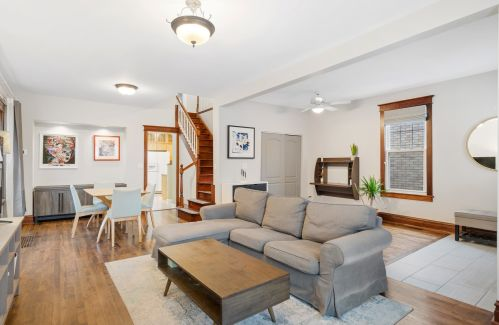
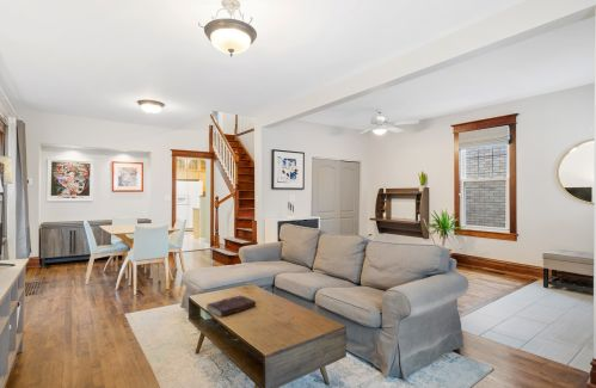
+ book [205,295,257,319]
